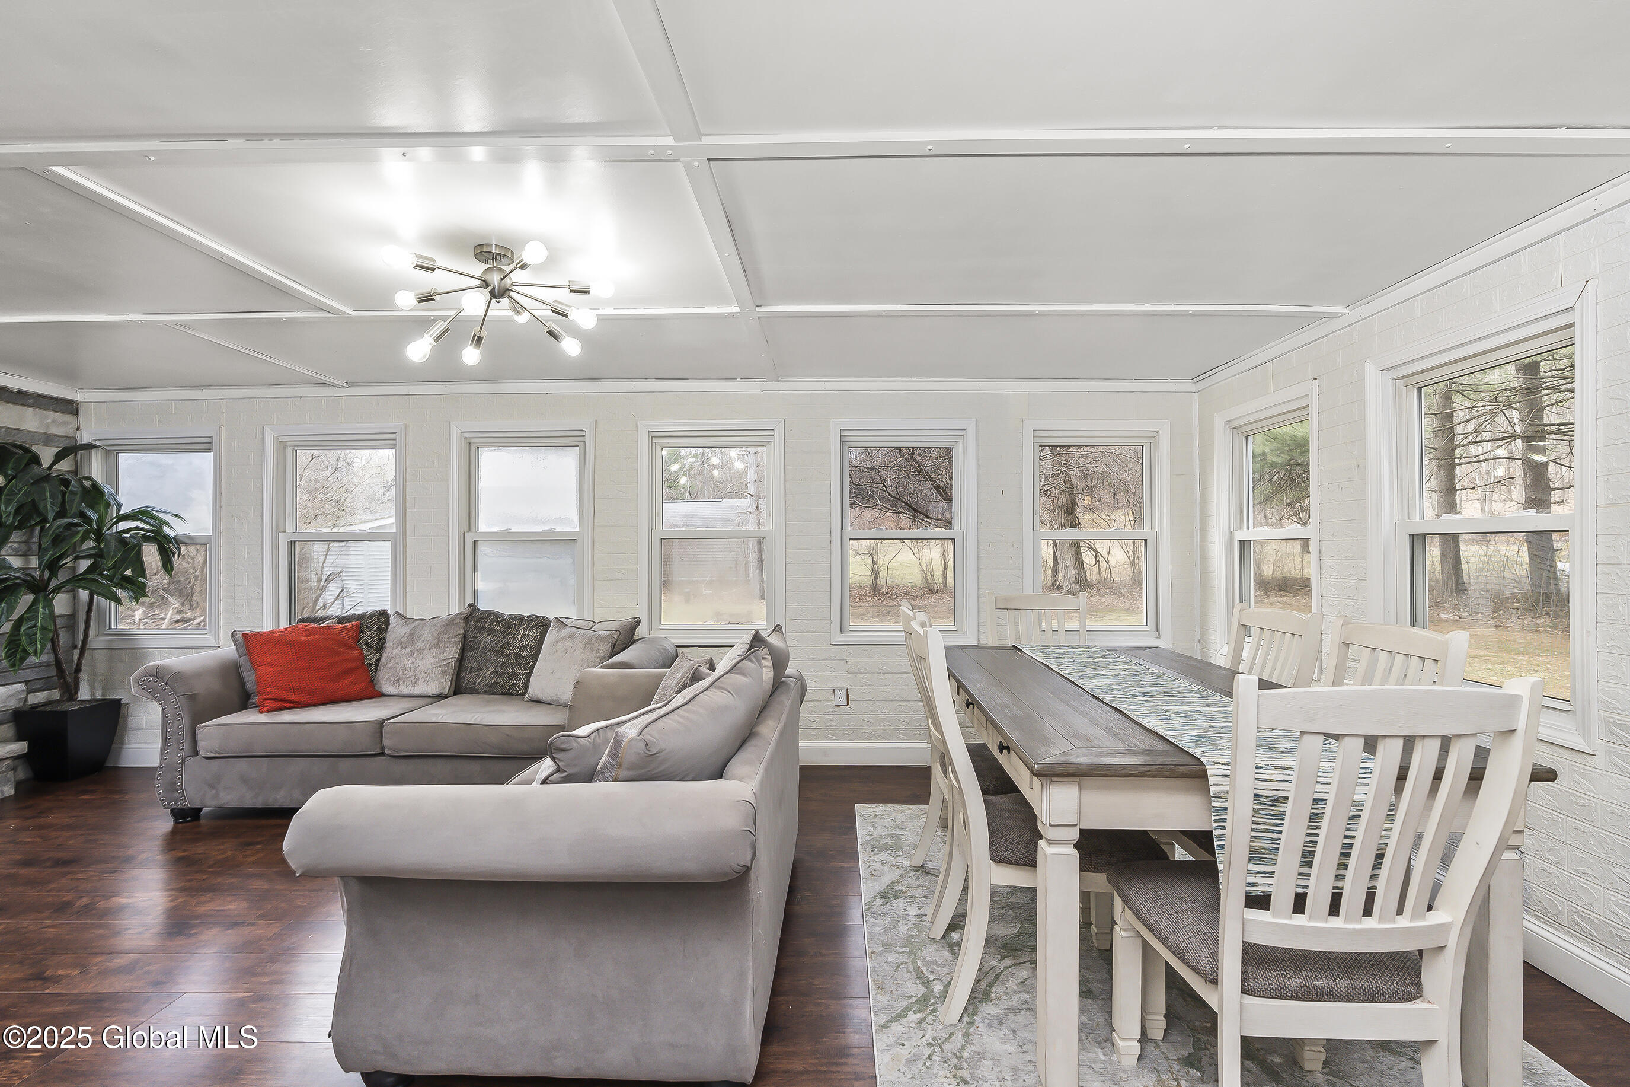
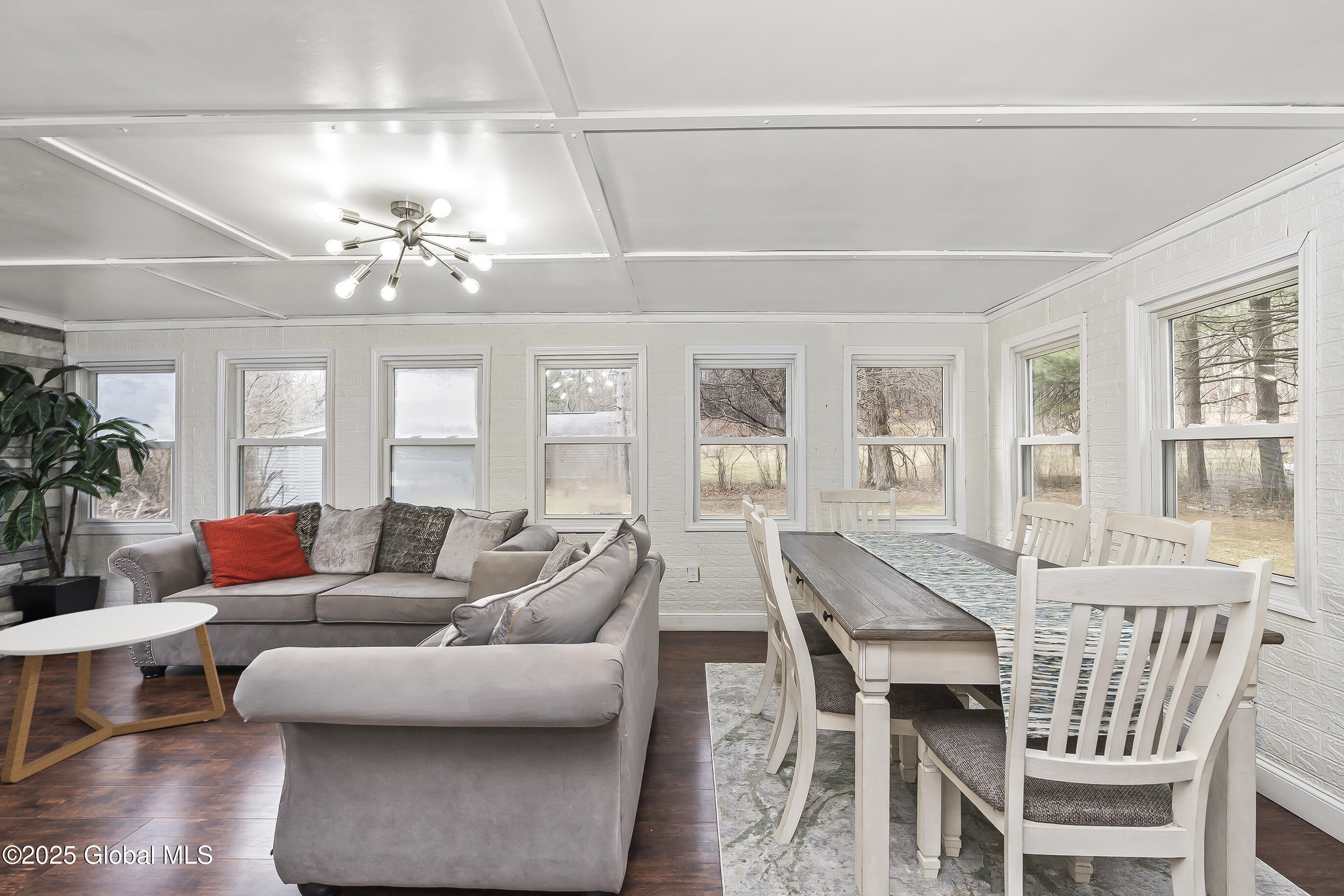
+ coffee table [0,602,226,783]
